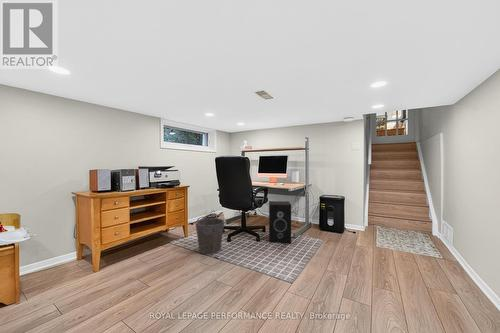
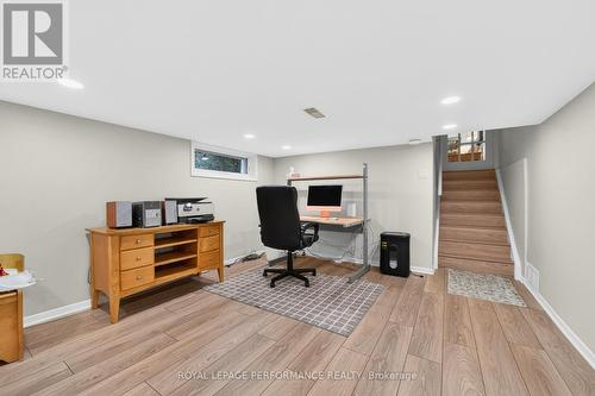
- speaker [268,200,292,244]
- waste bin [194,217,226,255]
